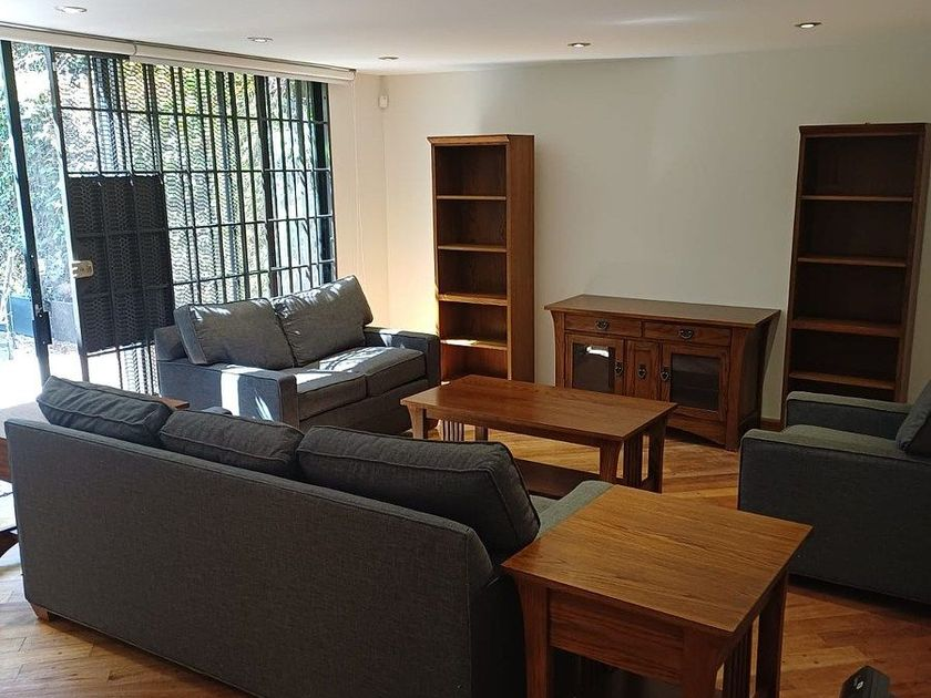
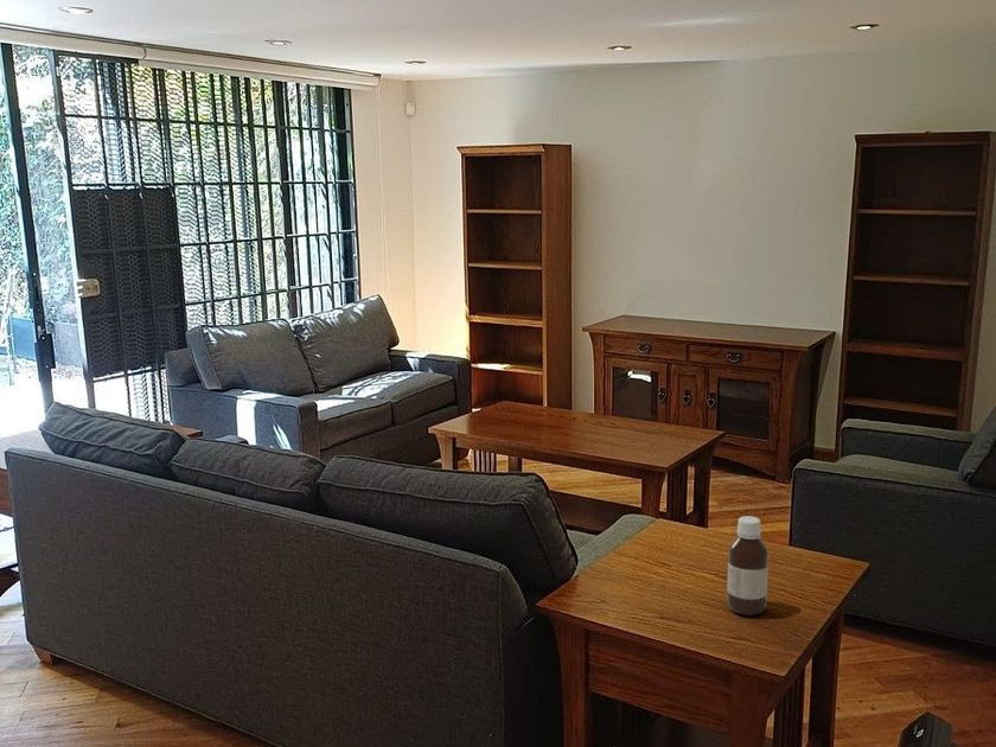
+ bottle [726,515,770,617]
